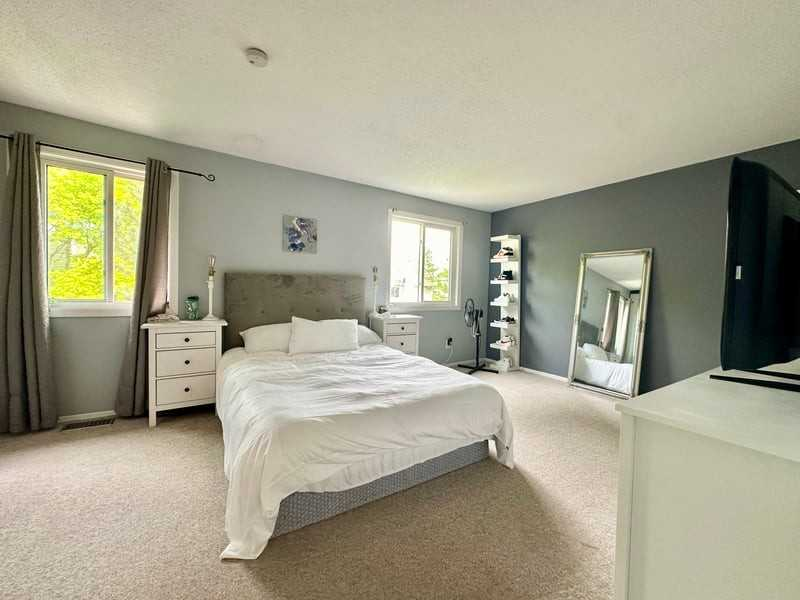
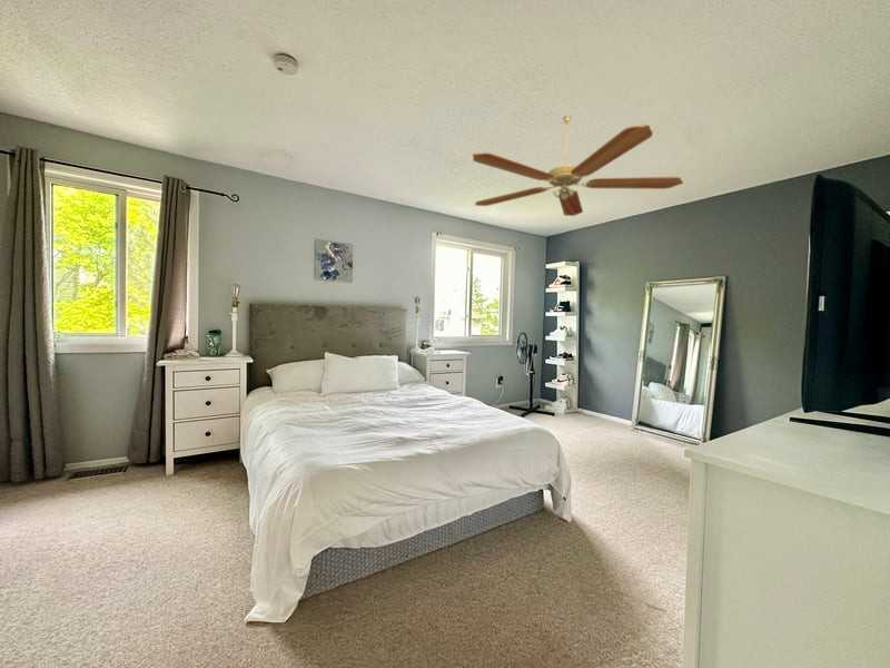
+ ceiling fan [472,115,684,217]
